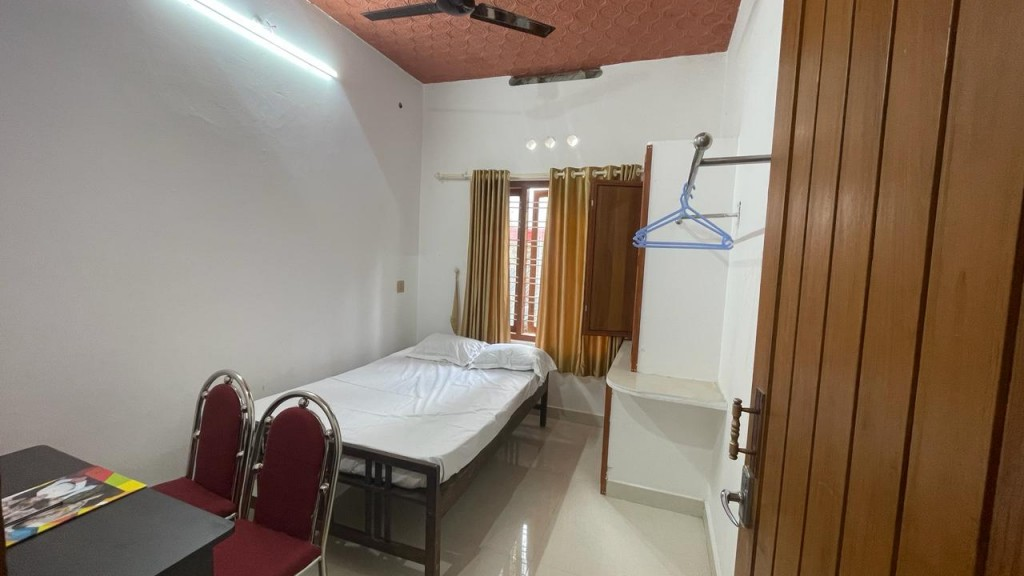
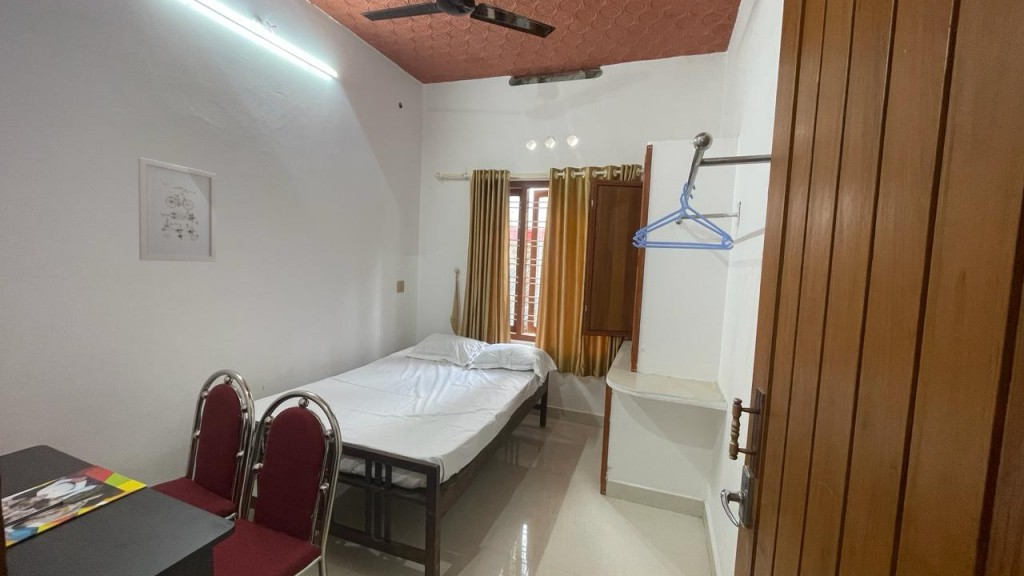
+ wall art [137,156,217,263]
